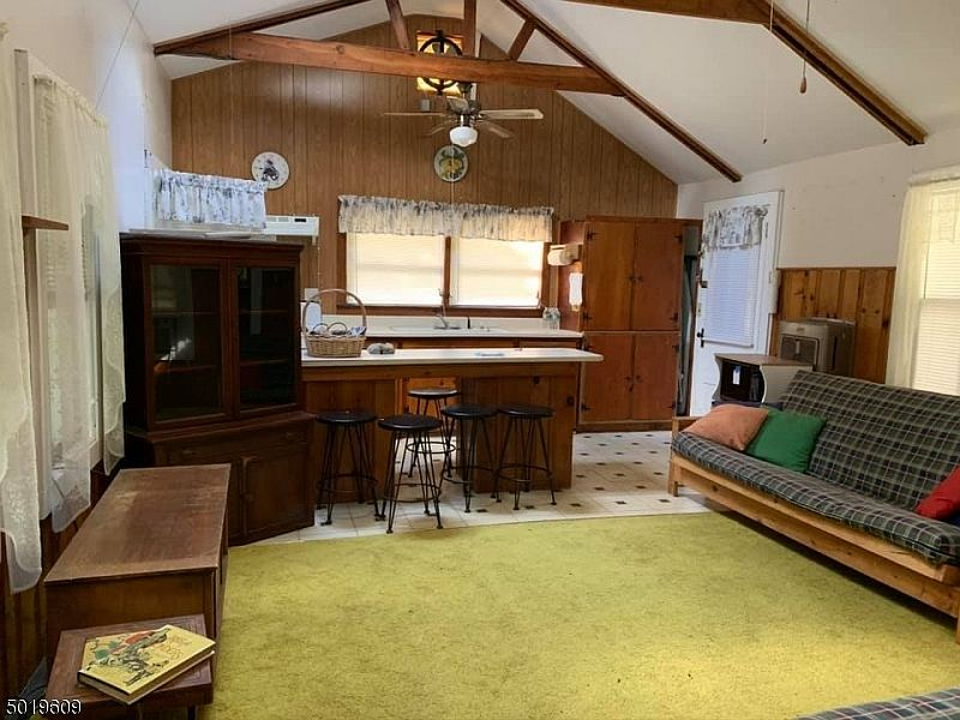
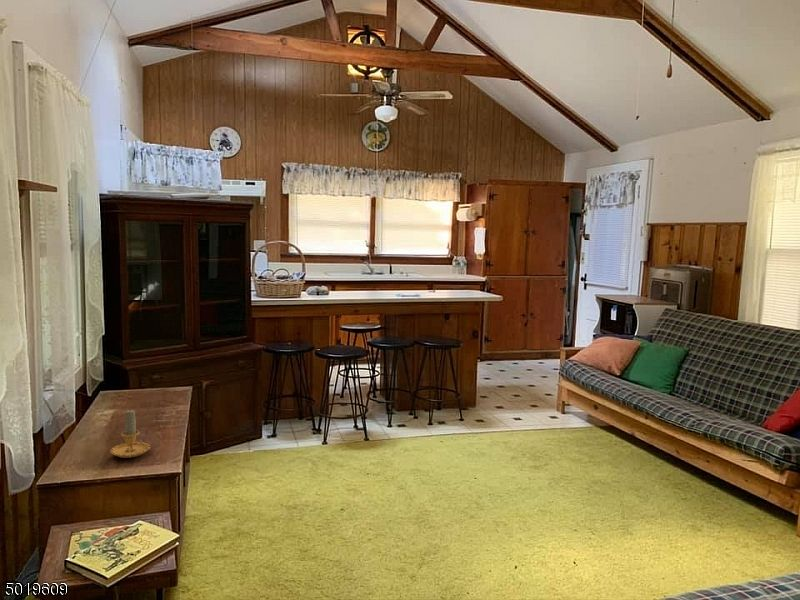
+ candle [109,409,151,459]
